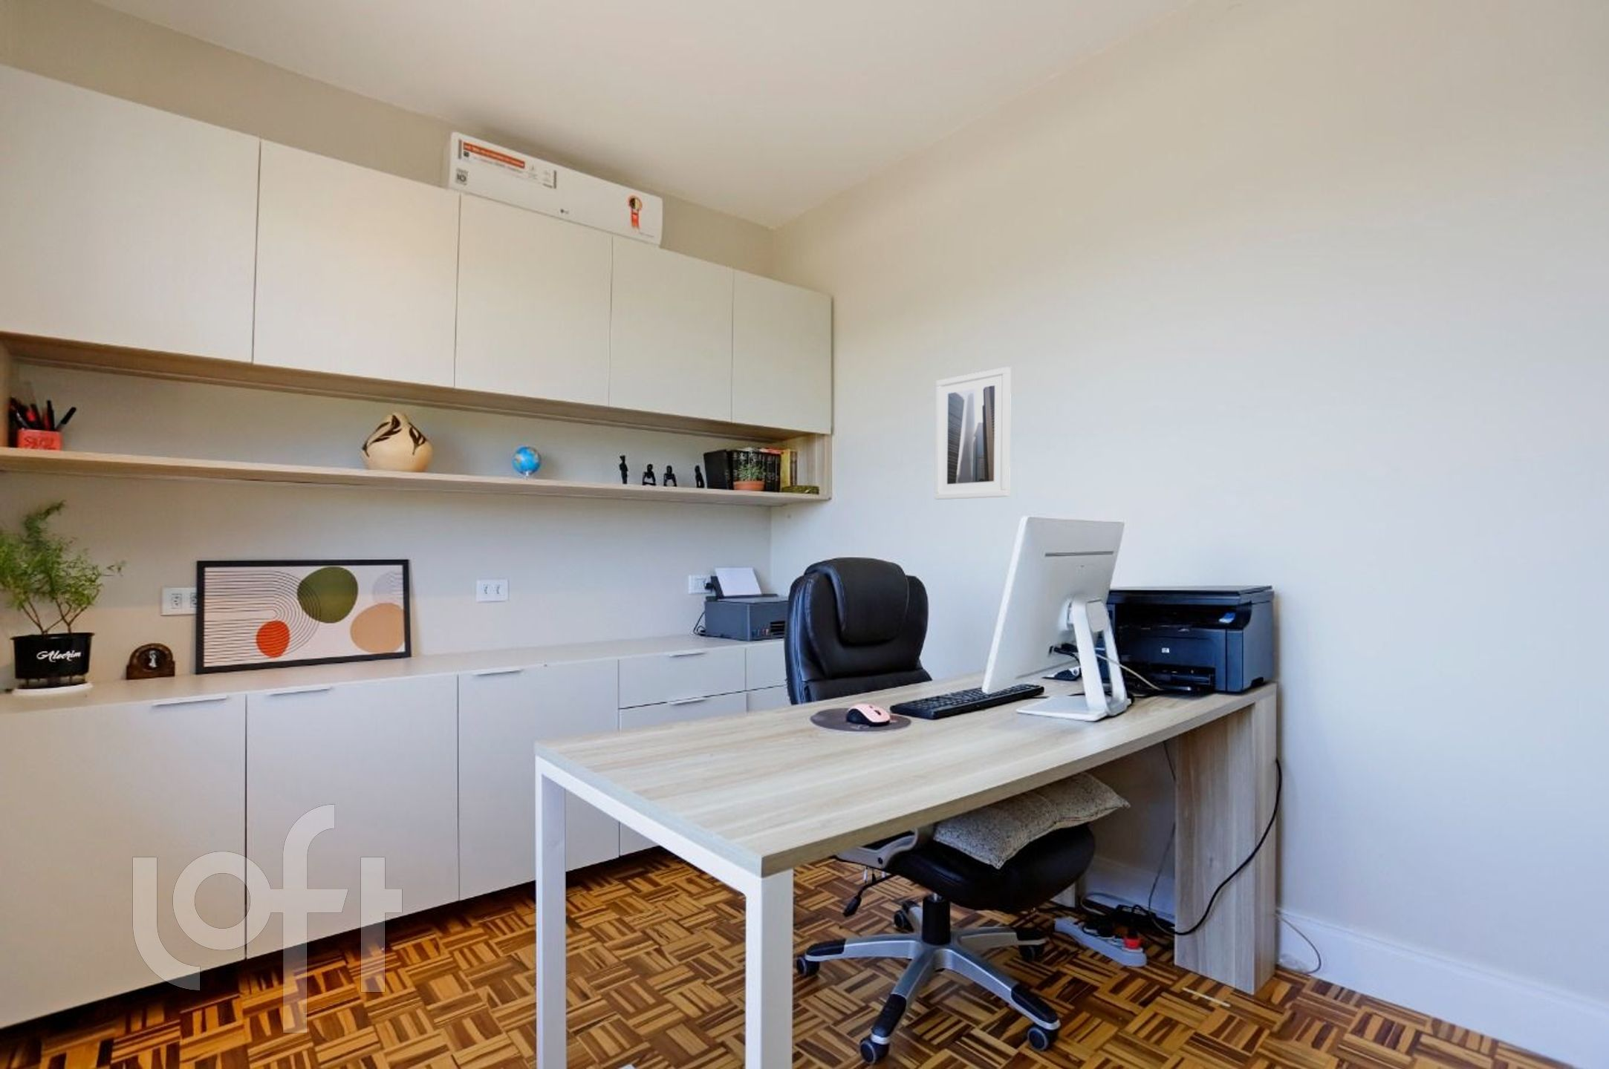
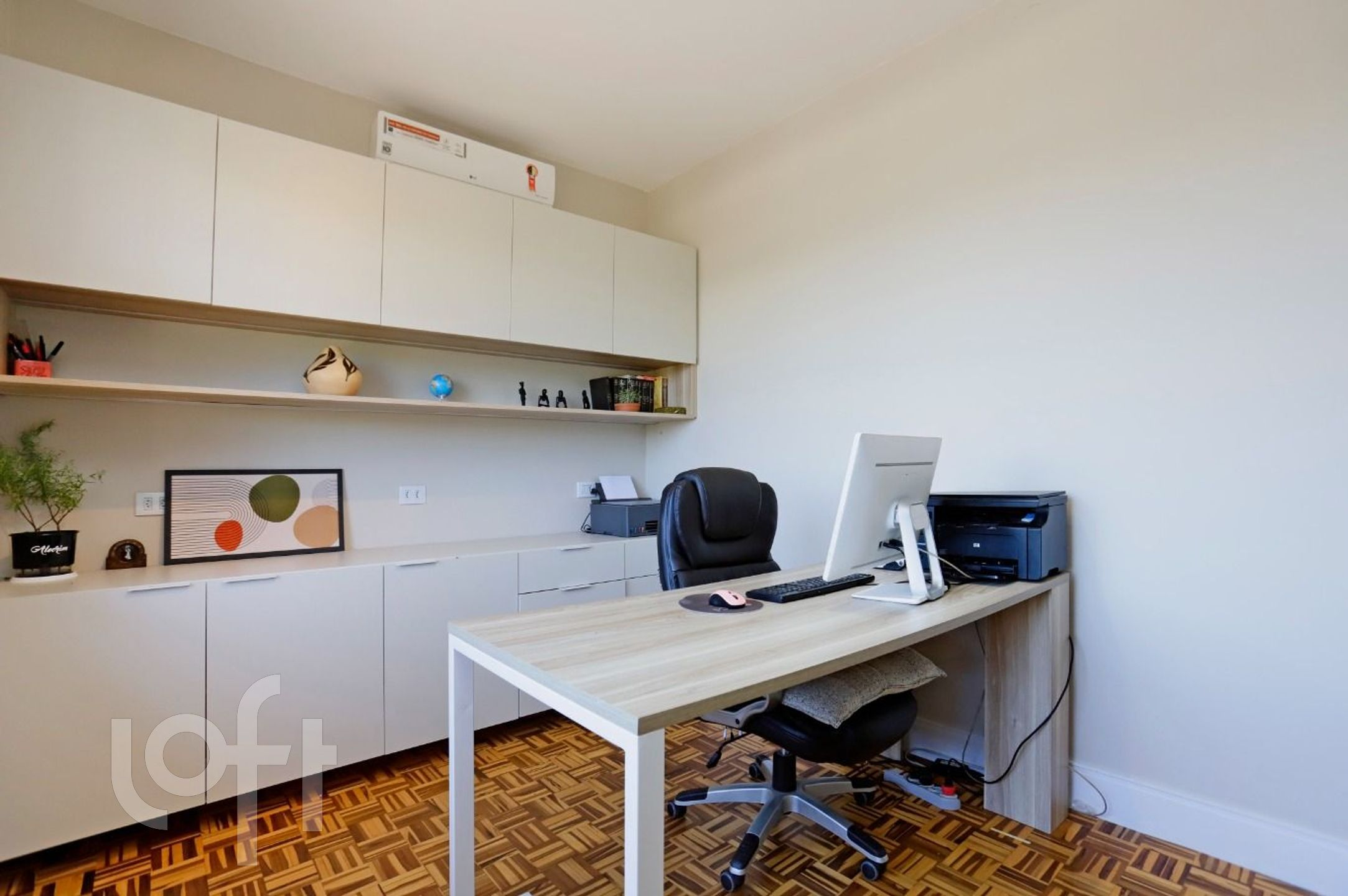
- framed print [933,366,1012,500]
